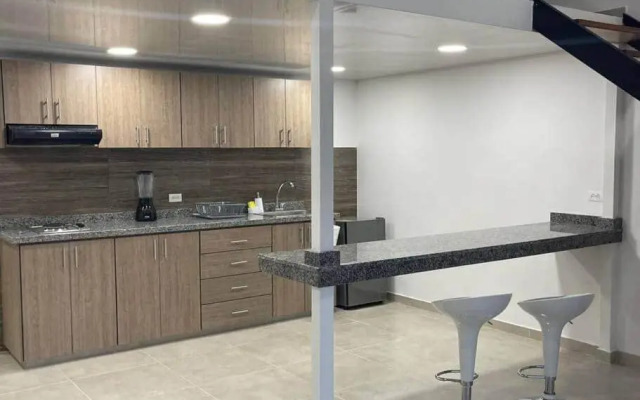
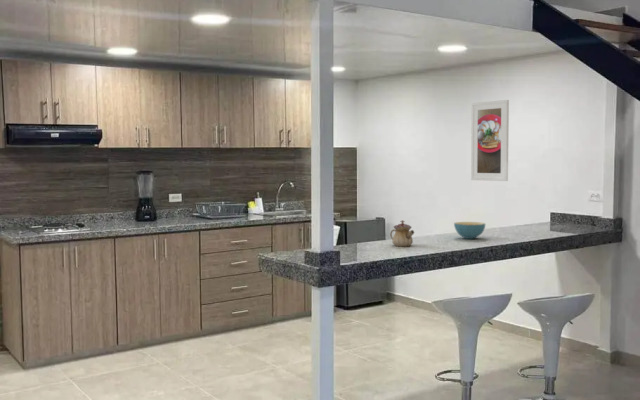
+ cereal bowl [453,221,486,240]
+ teapot [389,219,415,248]
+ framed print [470,99,510,182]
